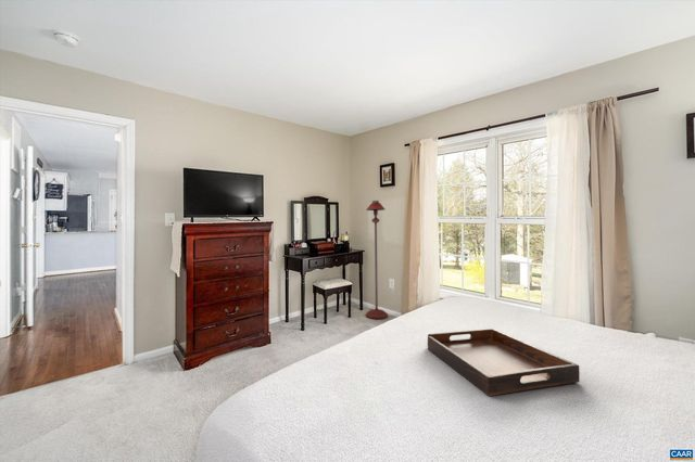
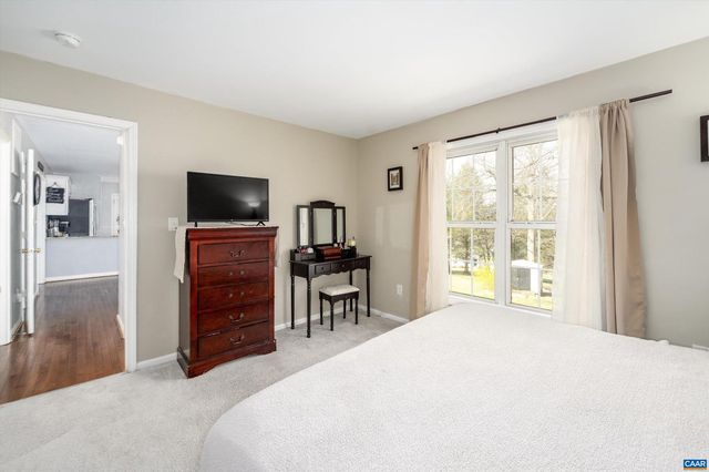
- floor lamp [365,200,389,320]
- serving tray [427,328,581,397]
